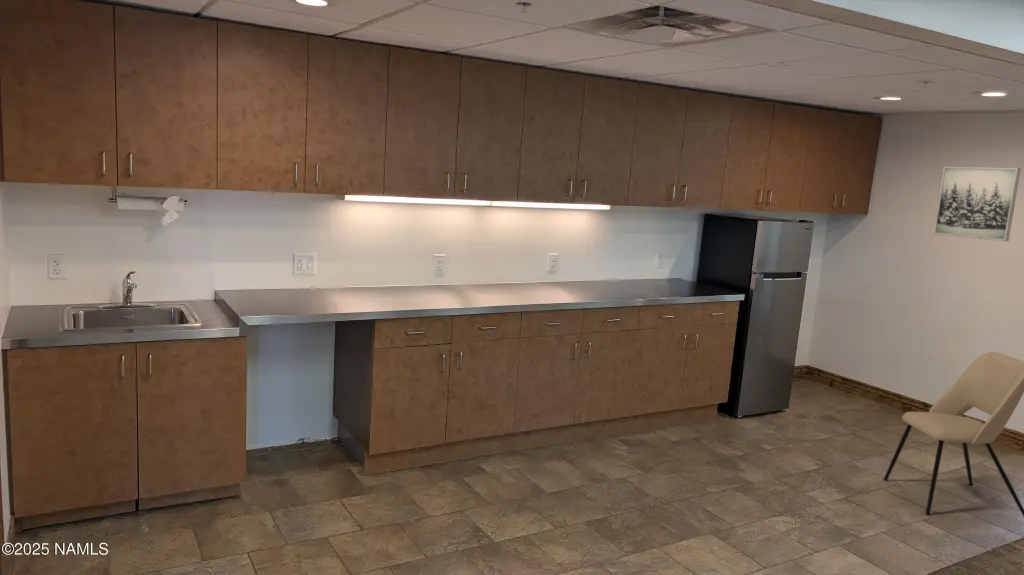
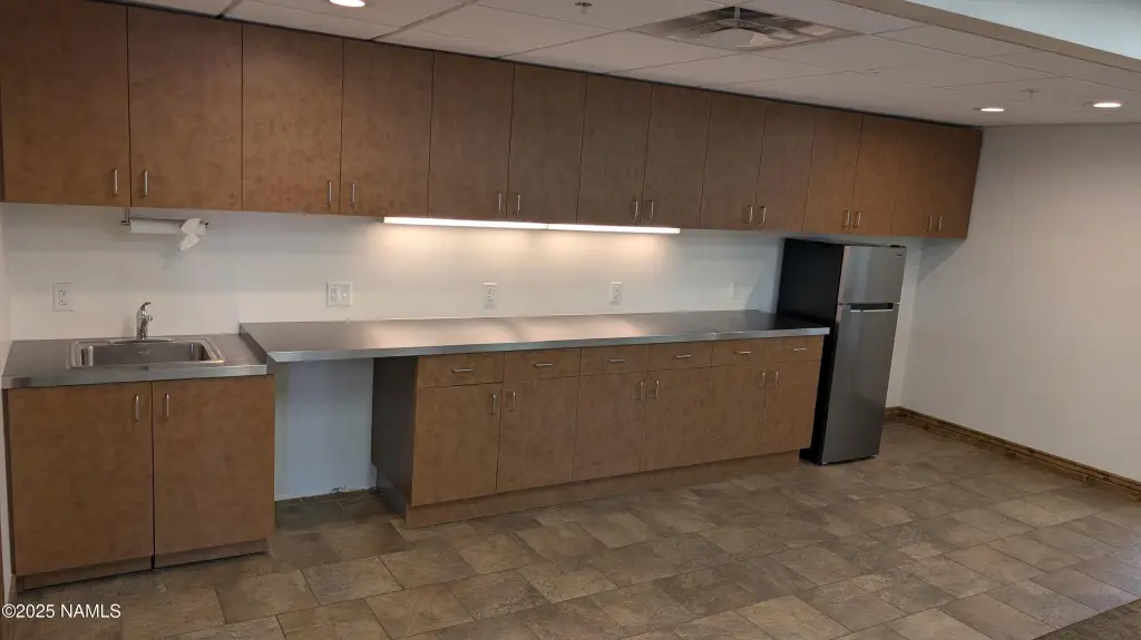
- dining chair [882,351,1024,518]
- wall art [932,165,1022,242]
